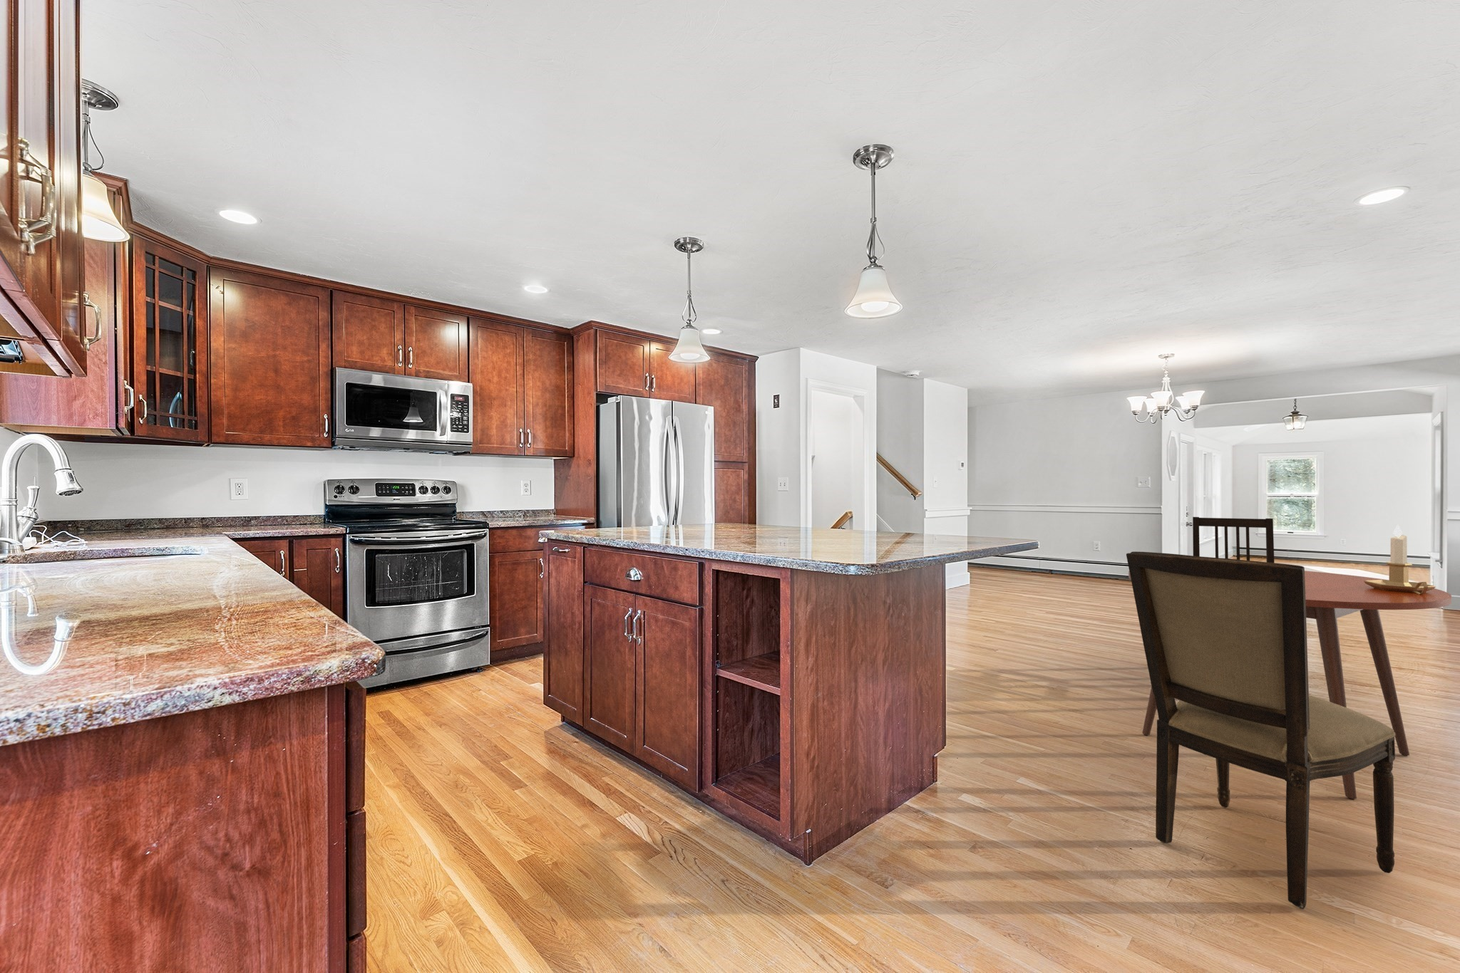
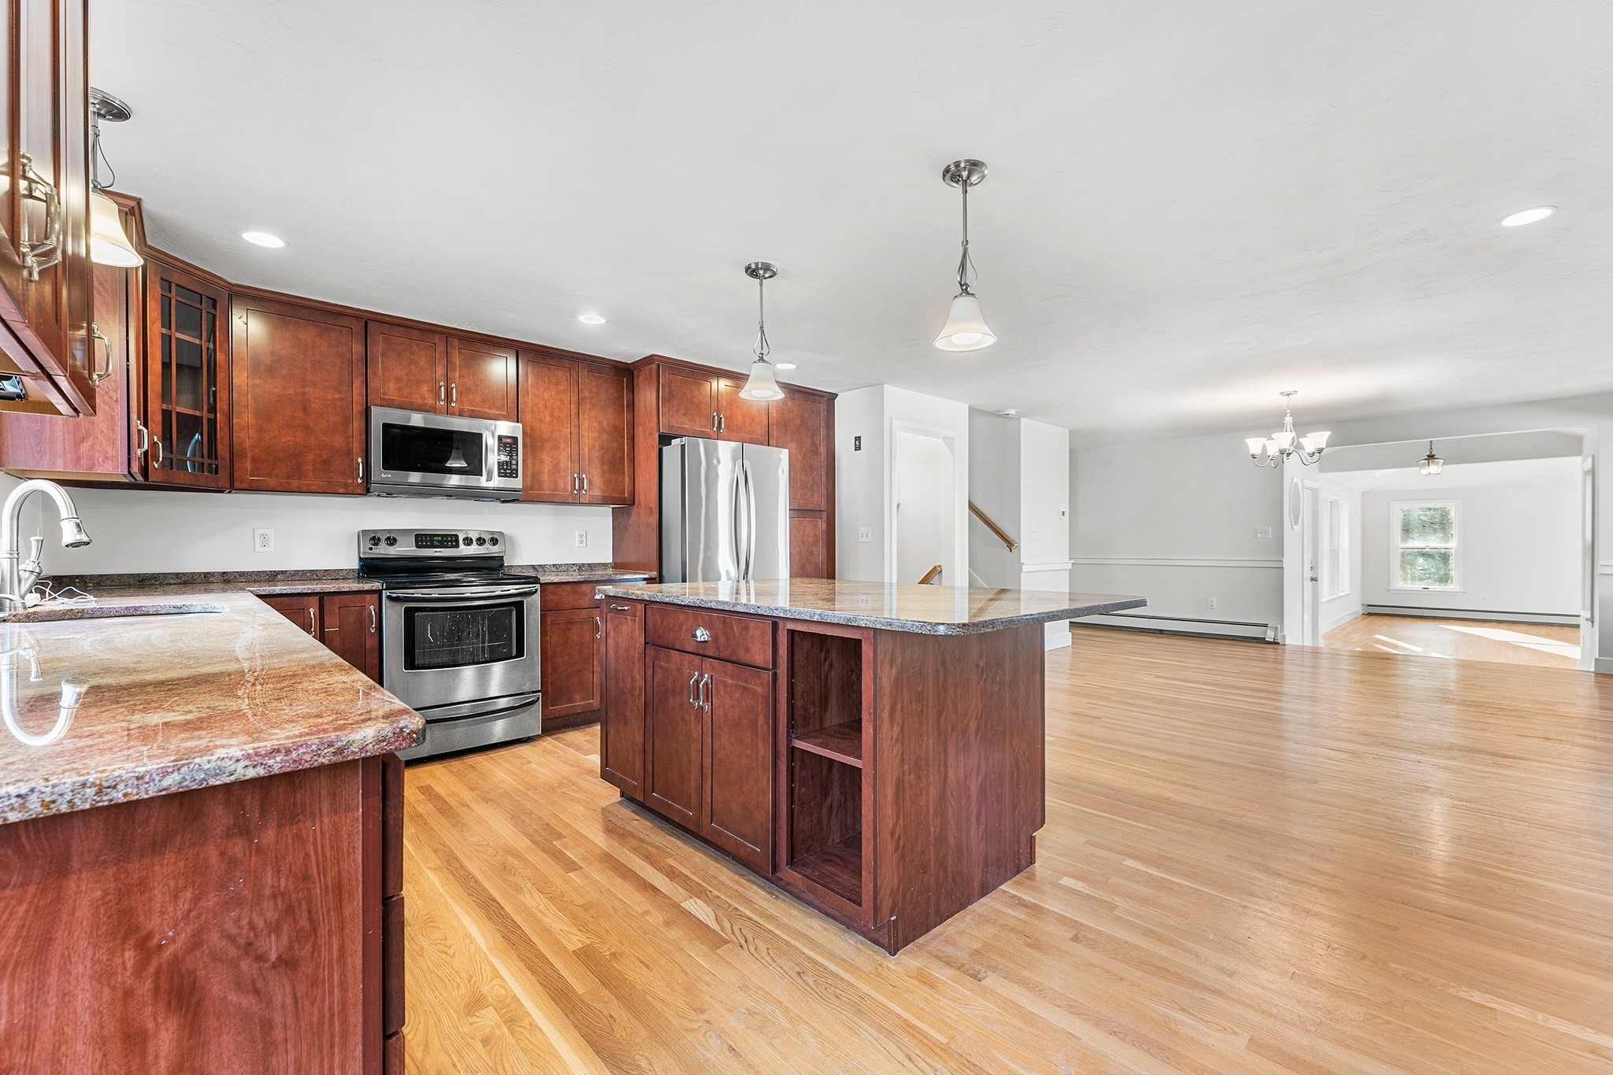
- dining table [1128,570,1452,800]
- dining chair [1192,517,1274,563]
- candlestick [1363,525,1436,595]
- dining chair [1125,551,1396,910]
